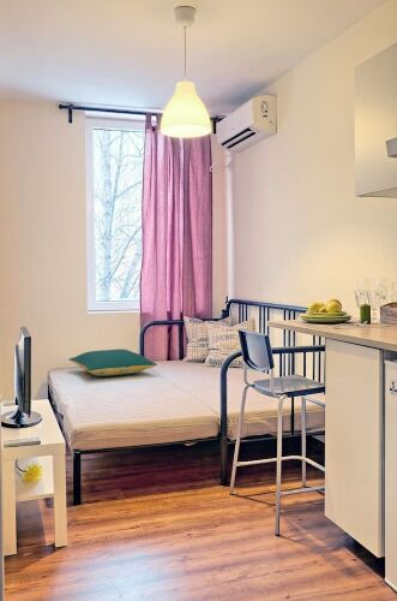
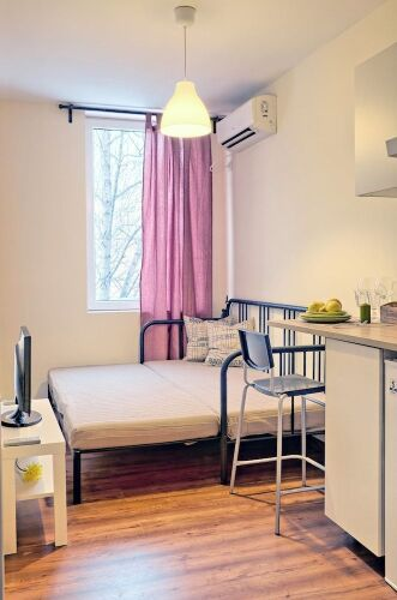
- pillow [68,349,158,377]
